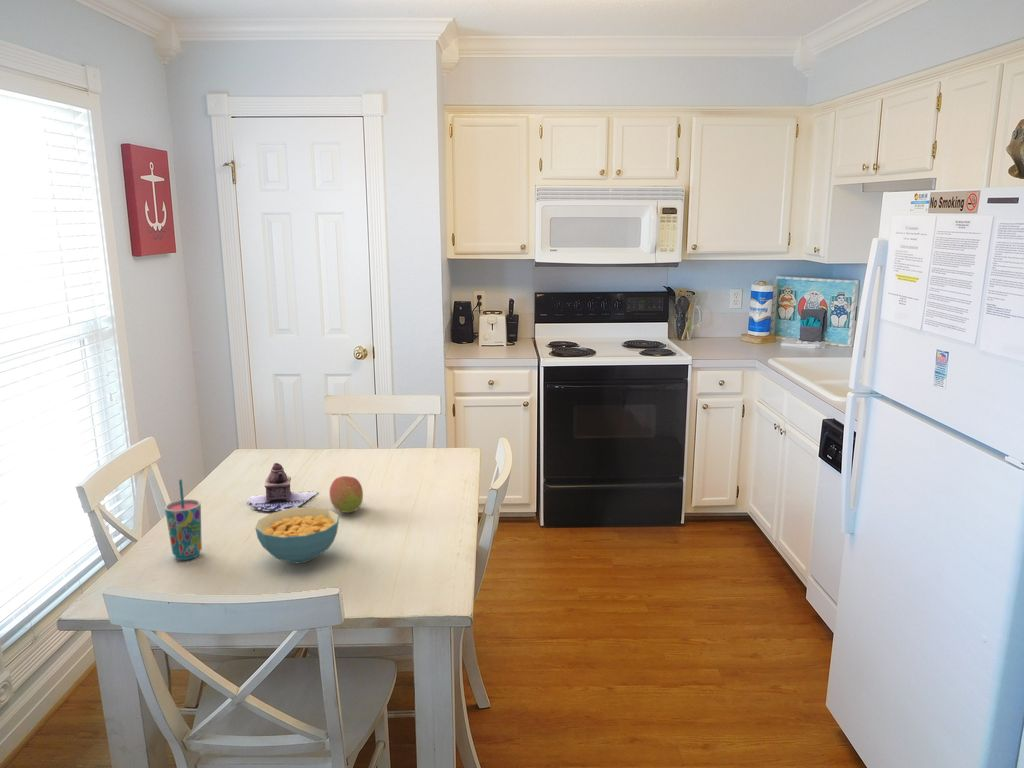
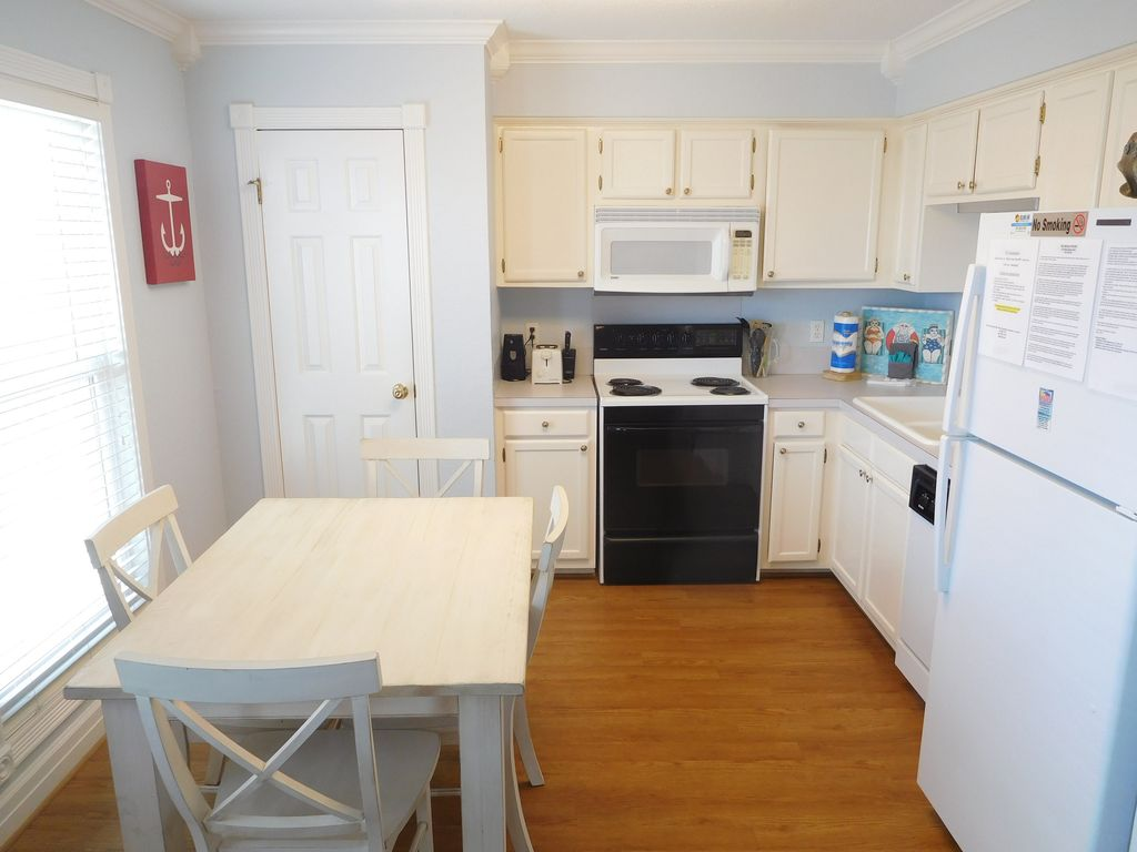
- teapot [245,462,318,512]
- cereal bowl [254,506,340,564]
- cup [164,478,203,561]
- fruit [329,475,364,514]
